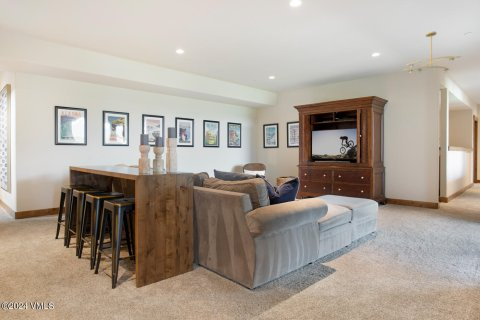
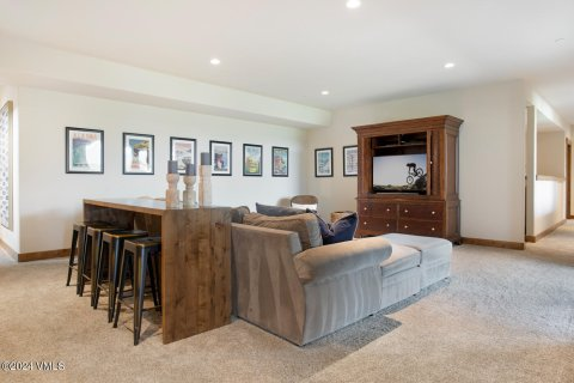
- ceiling light fixture [402,31,462,74]
